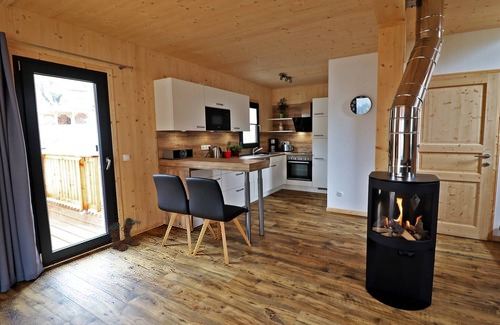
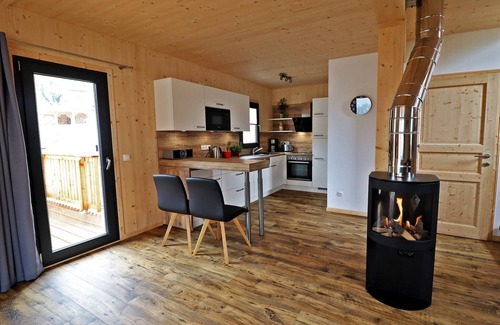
- boots [108,217,142,252]
